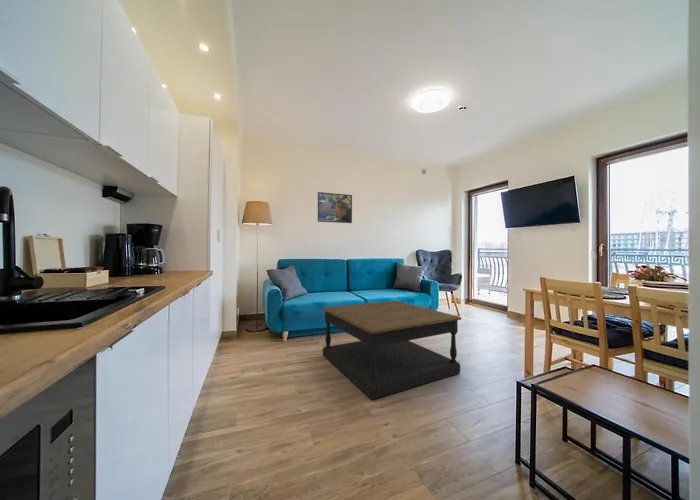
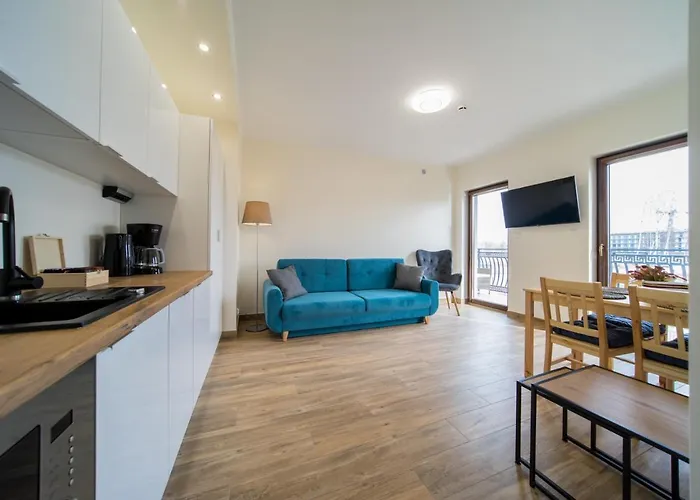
- coffee table [321,300,463,400]
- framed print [317,191,353,224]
